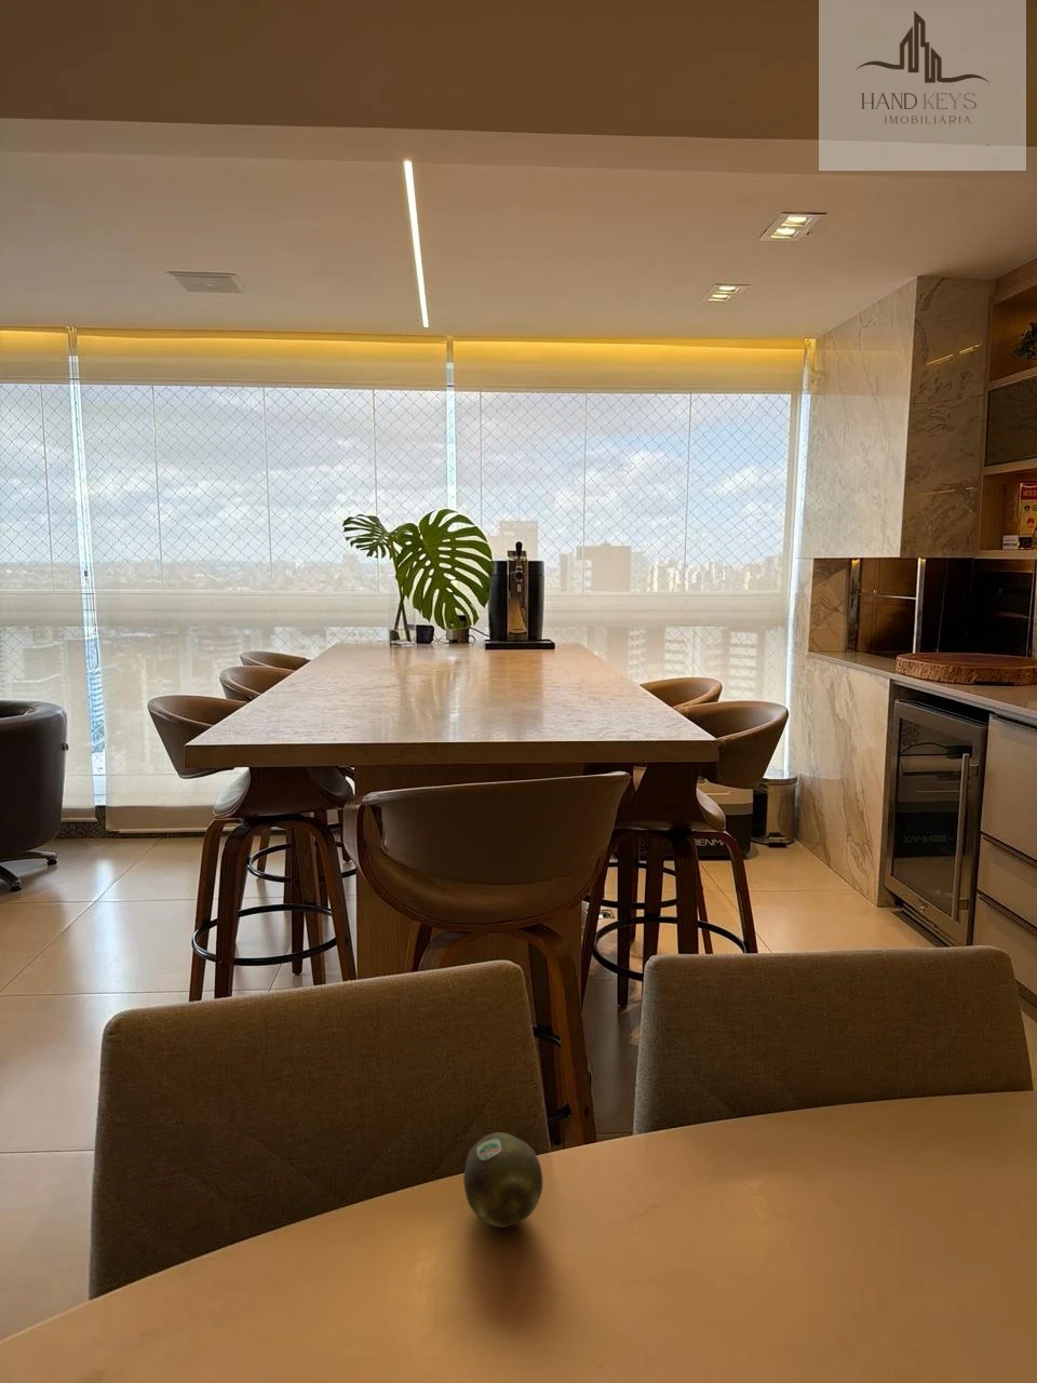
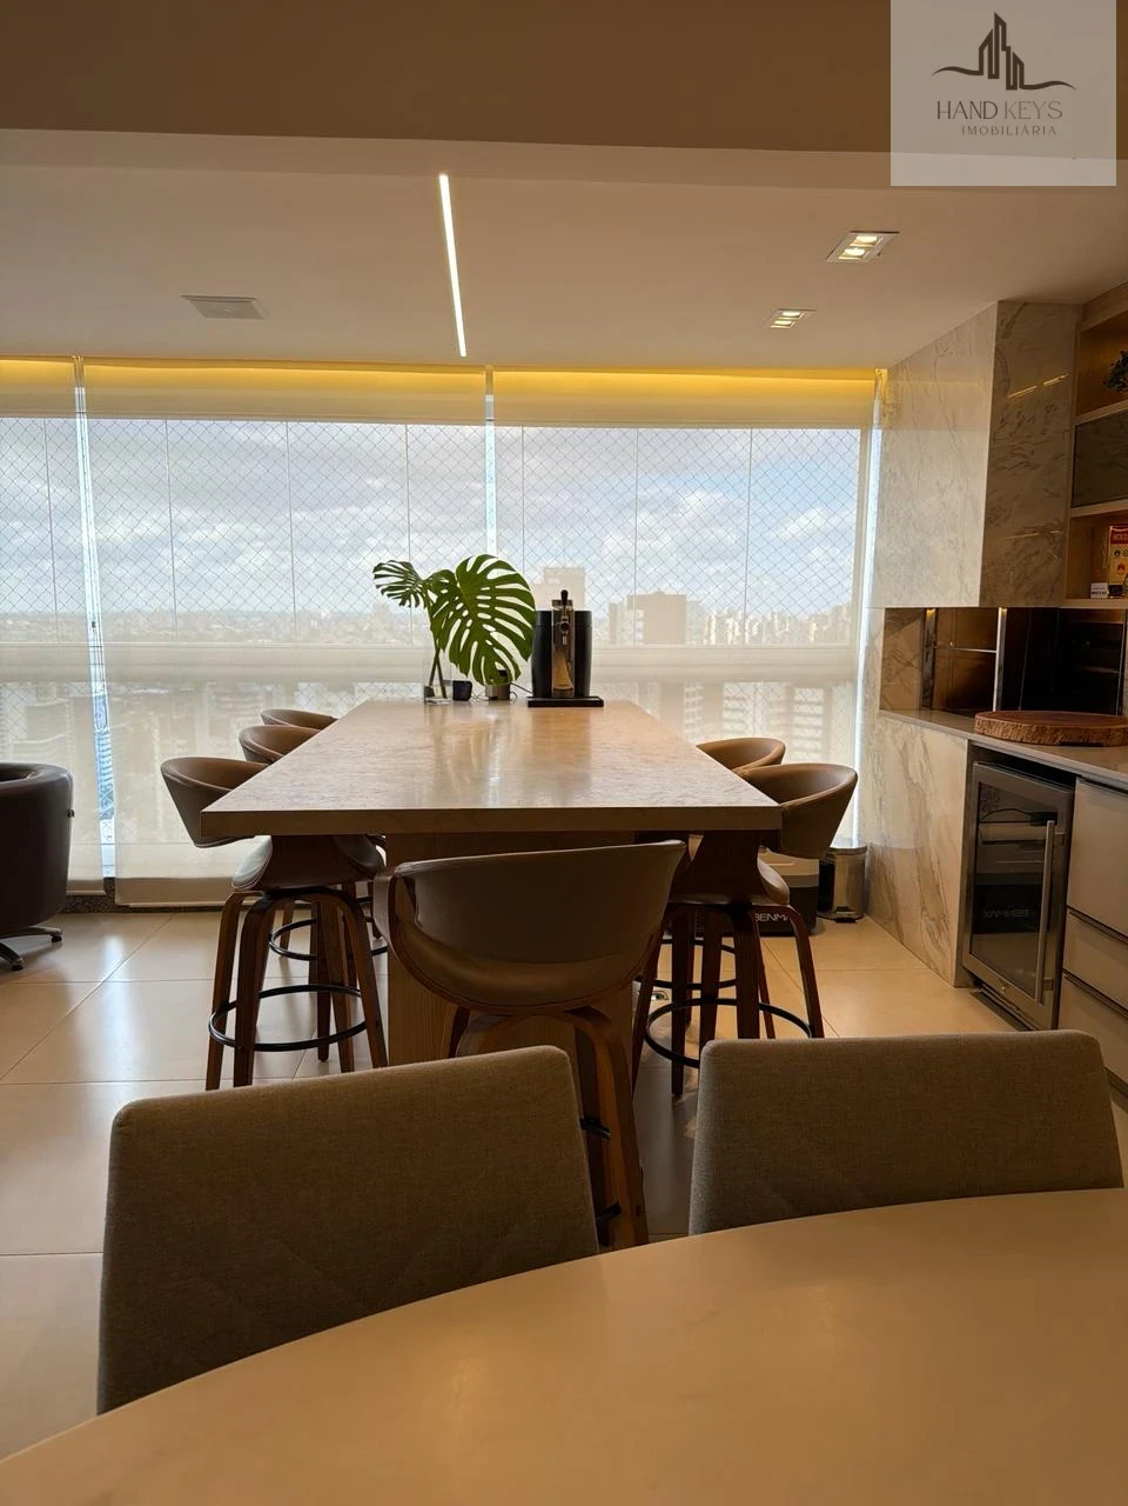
- fruit [462,1131,544,1228]
